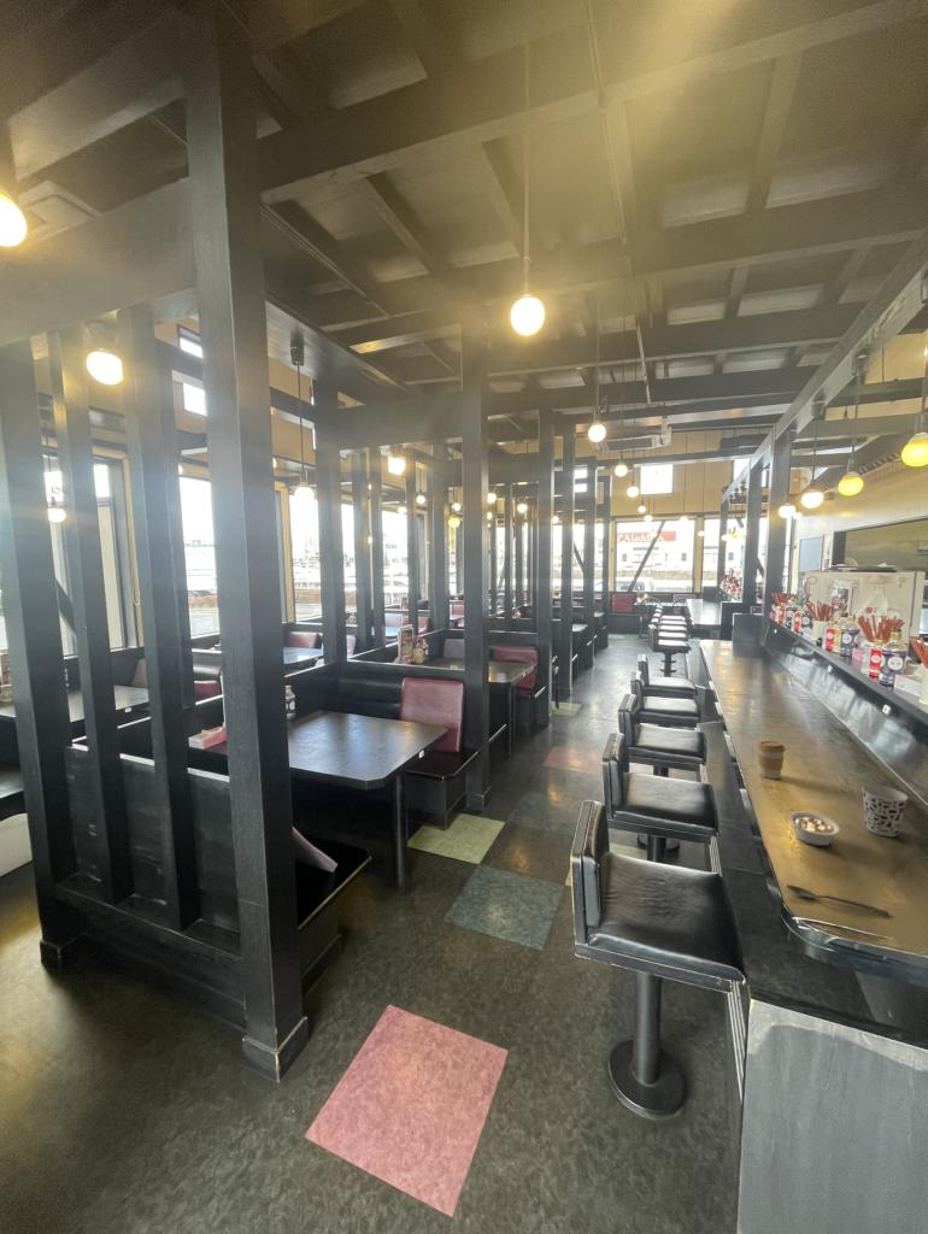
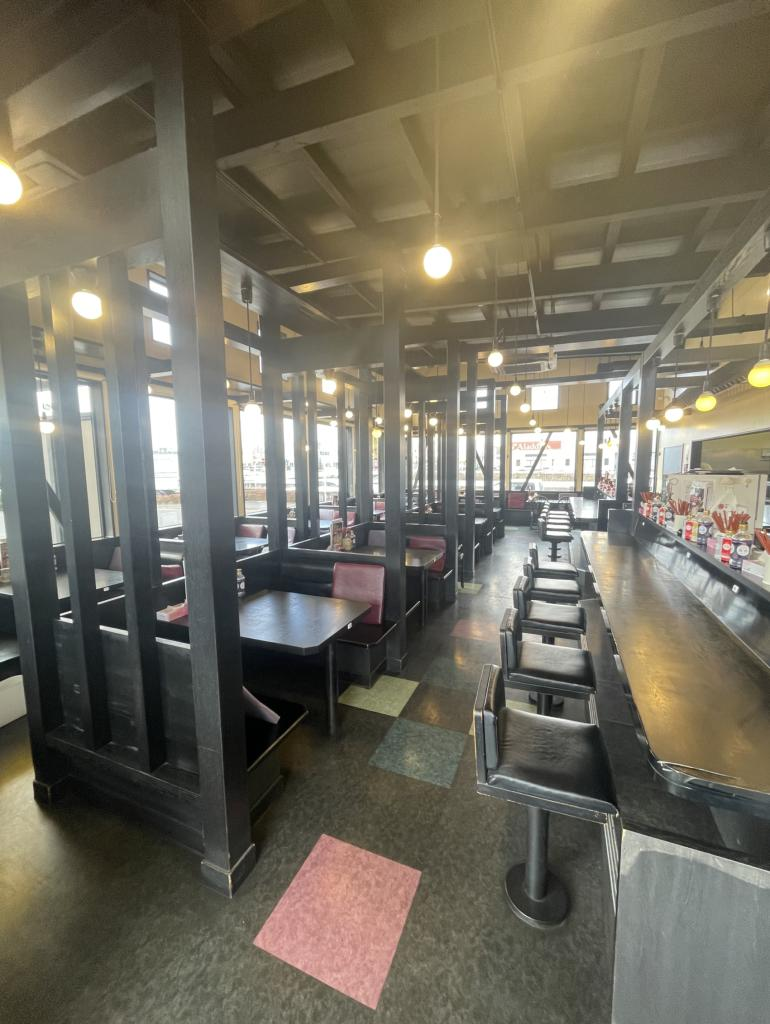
- legume [787,810,841,847]
- cup [861,783,910,838]
- spoon [786,885,891,916]
- coffee cup [756,740,787,780]
